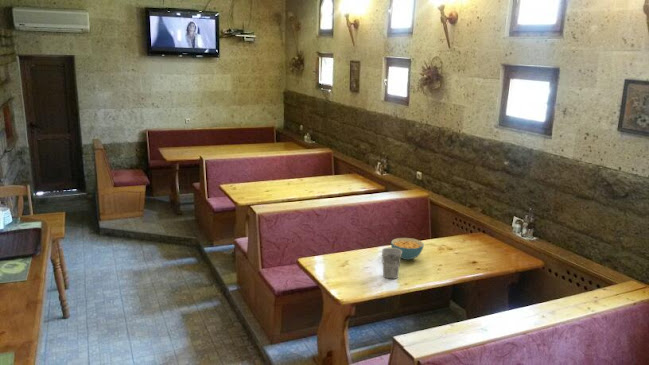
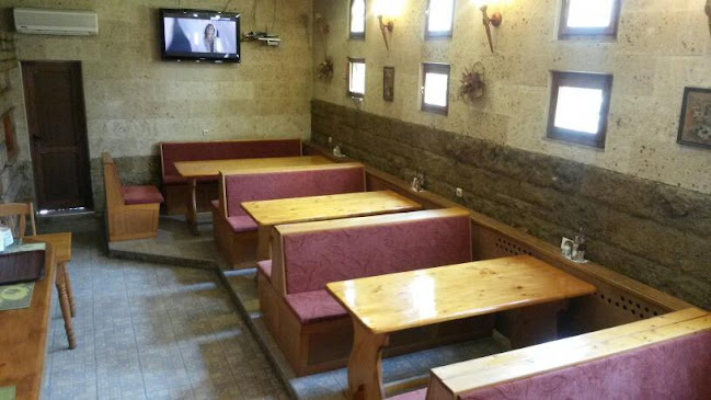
- cereal bowl [390,237,425,261]
- cup [381,247,402,280]
